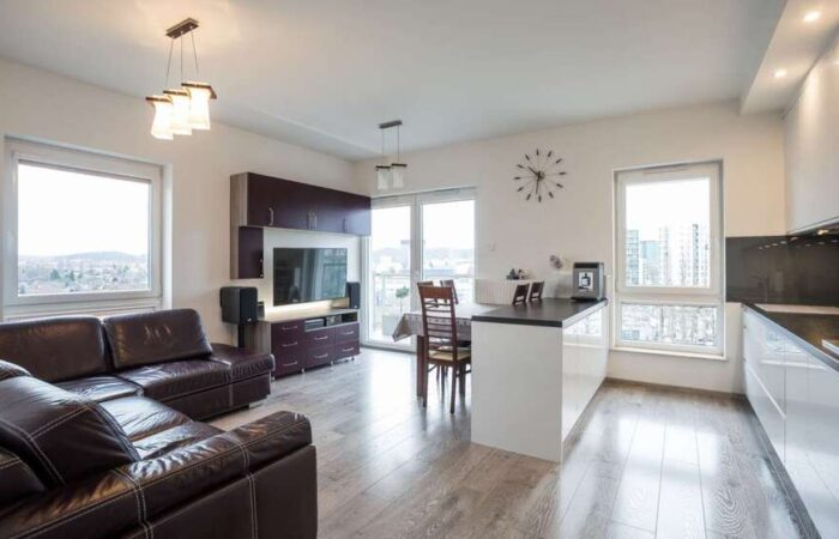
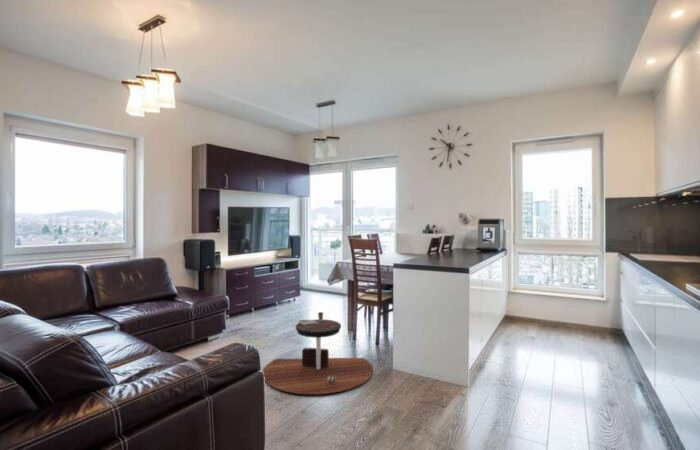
+ coffee table [262,311,374,395]
